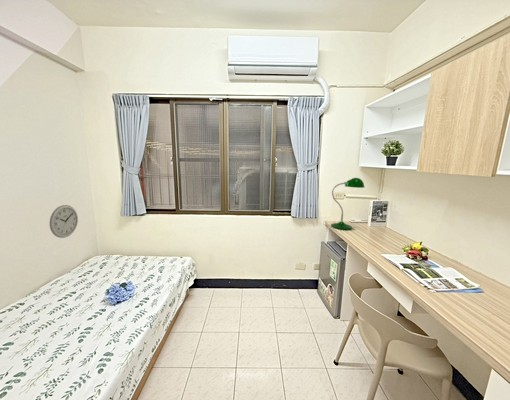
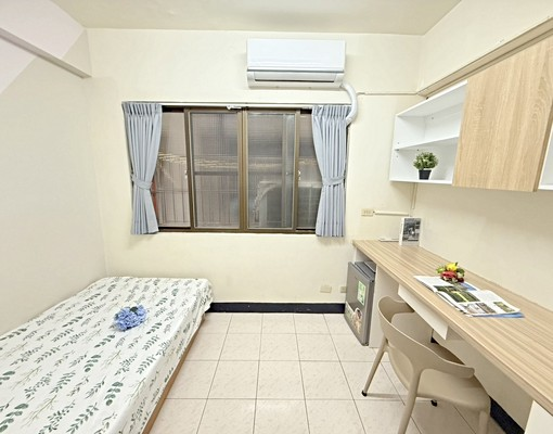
- wall clock [49,204,79,239]
- desk lamp [330,177,365,231]
